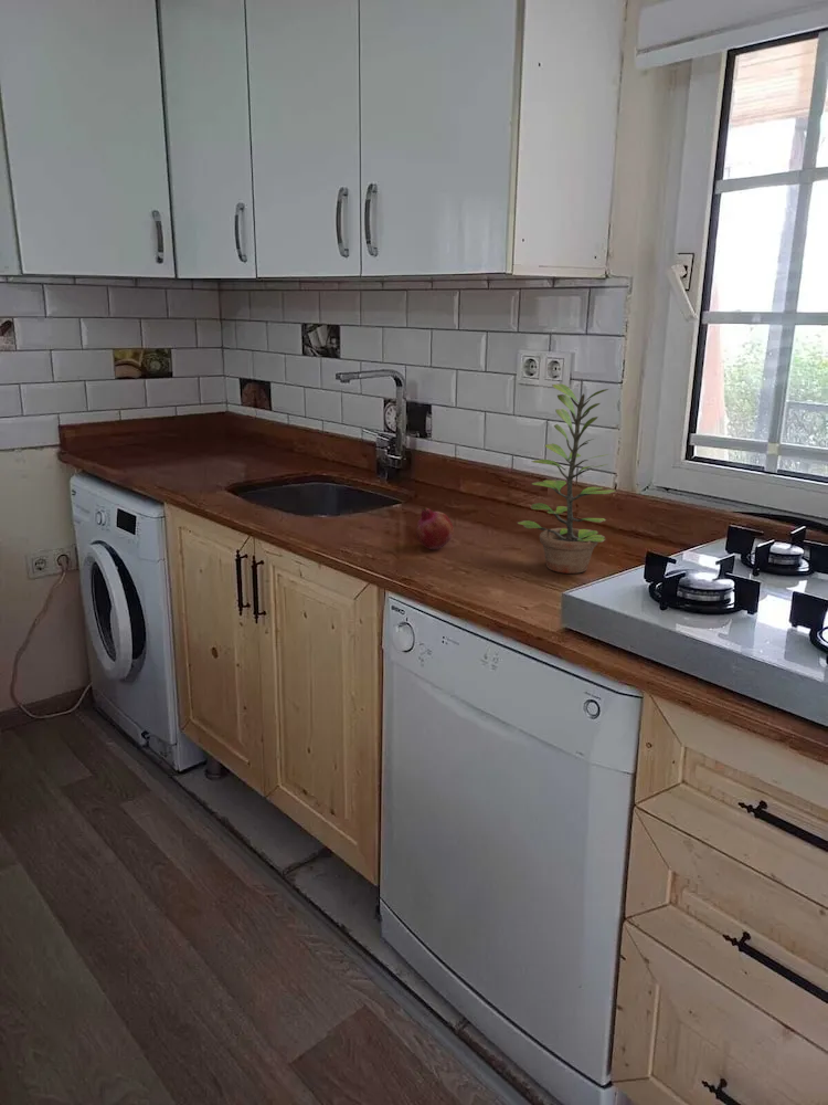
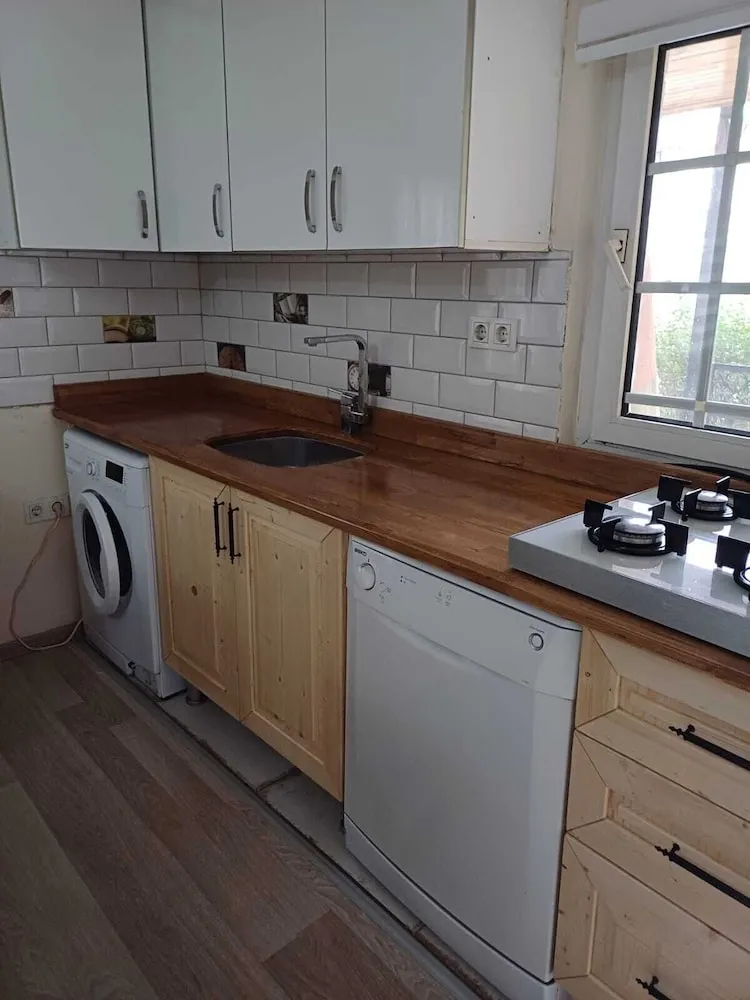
- fruit [415,507,455,550]
- plant [517,382,617,575]
